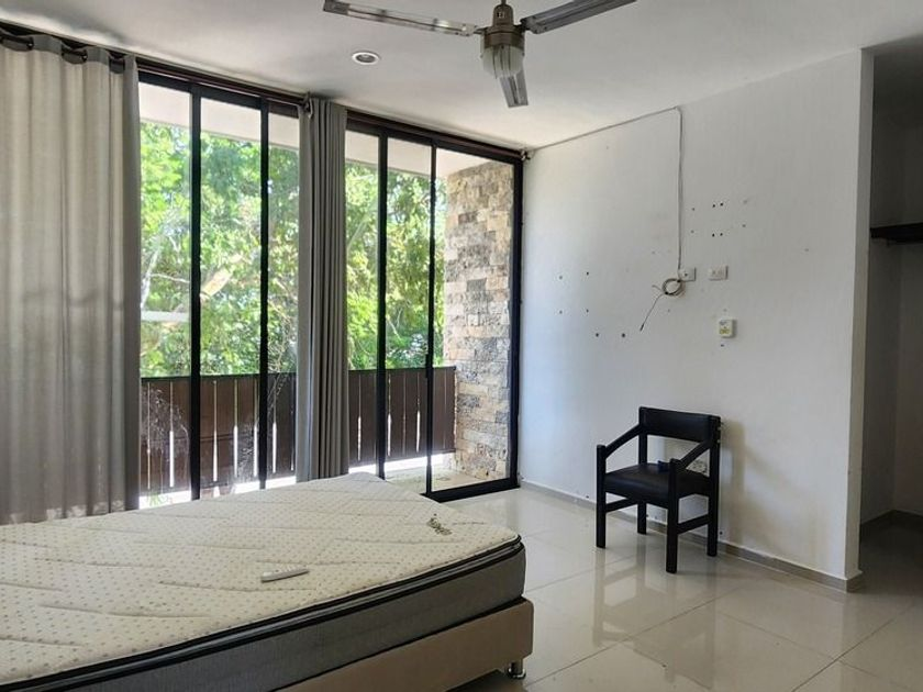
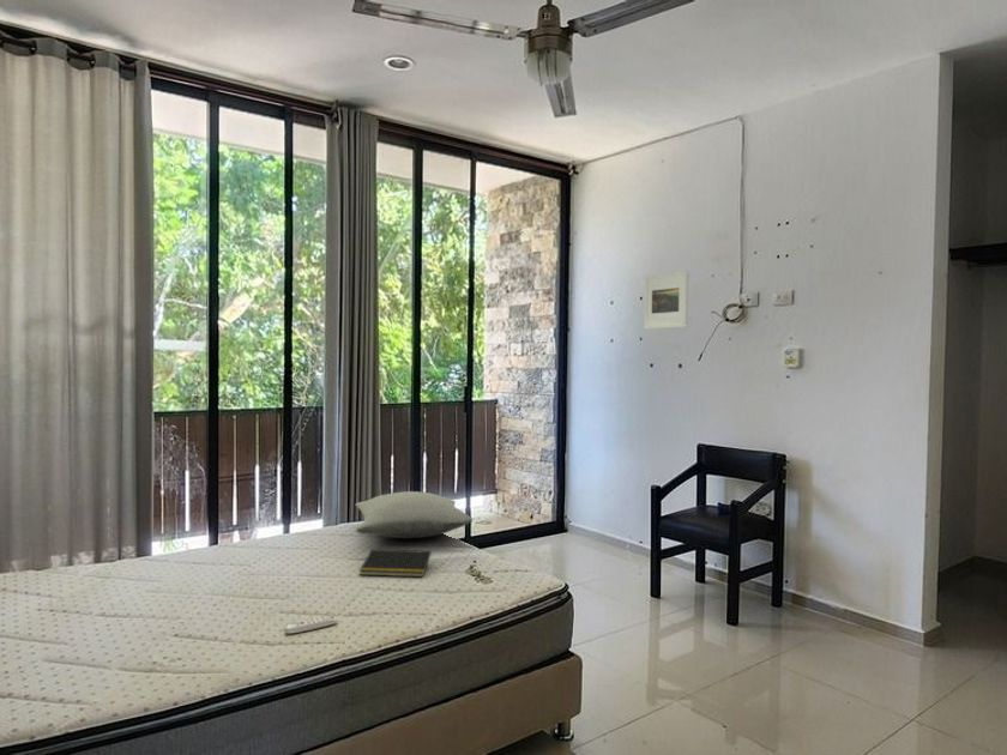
+ pillow [355,490,474,539]
+ notepad [358,548,432,578]
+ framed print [643,270,689,330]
